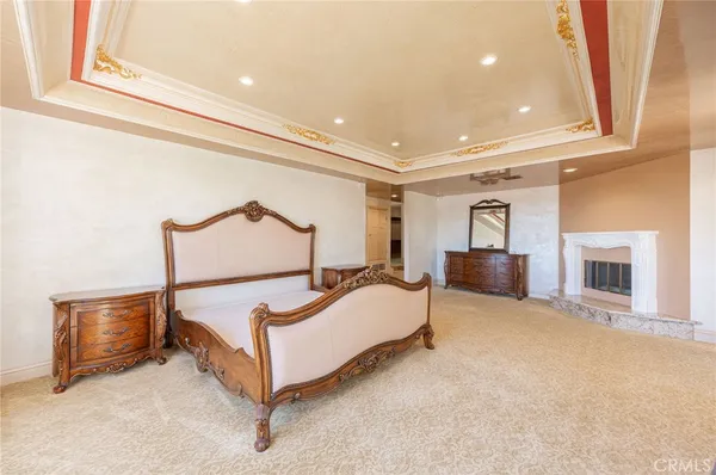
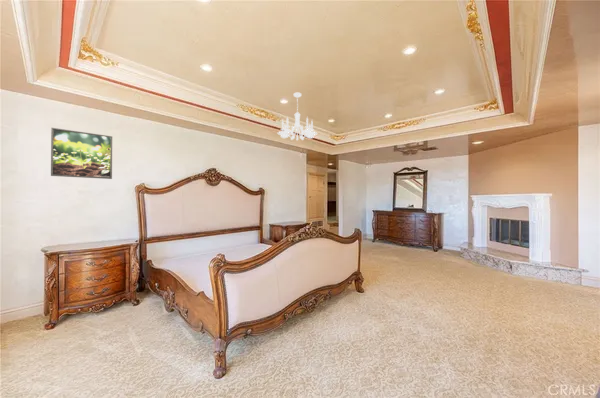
+ chandelier [277,92,318,142]
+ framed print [50,127,113,180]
